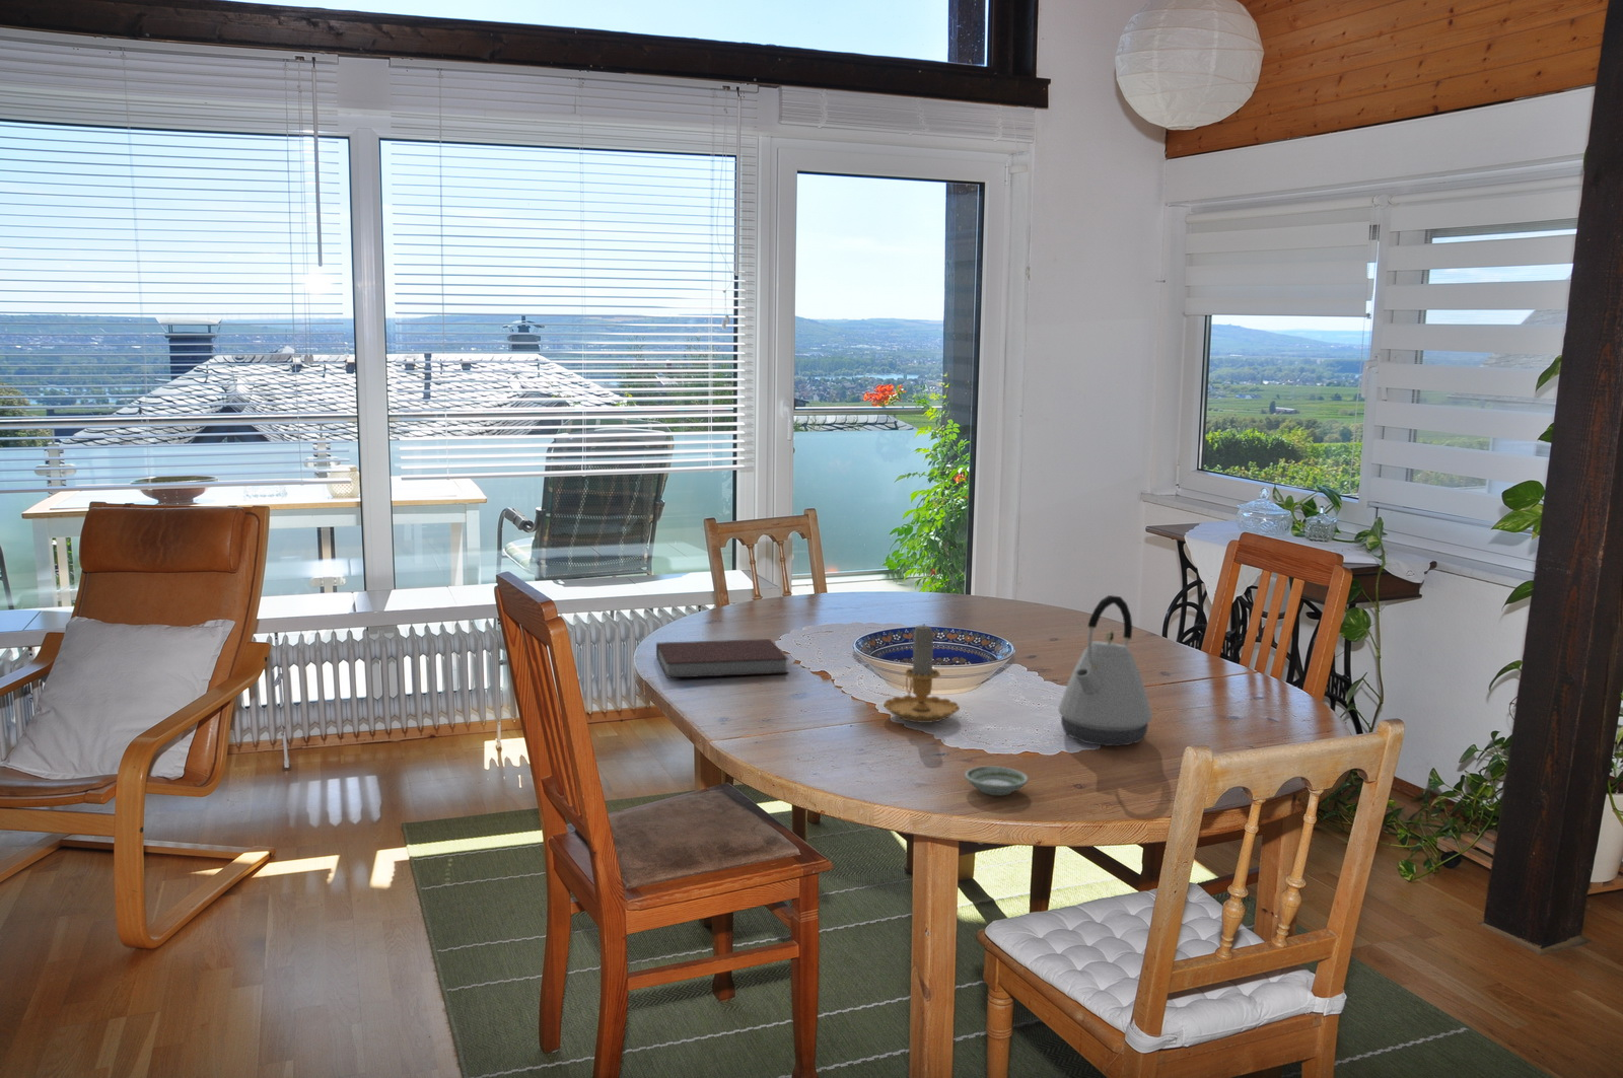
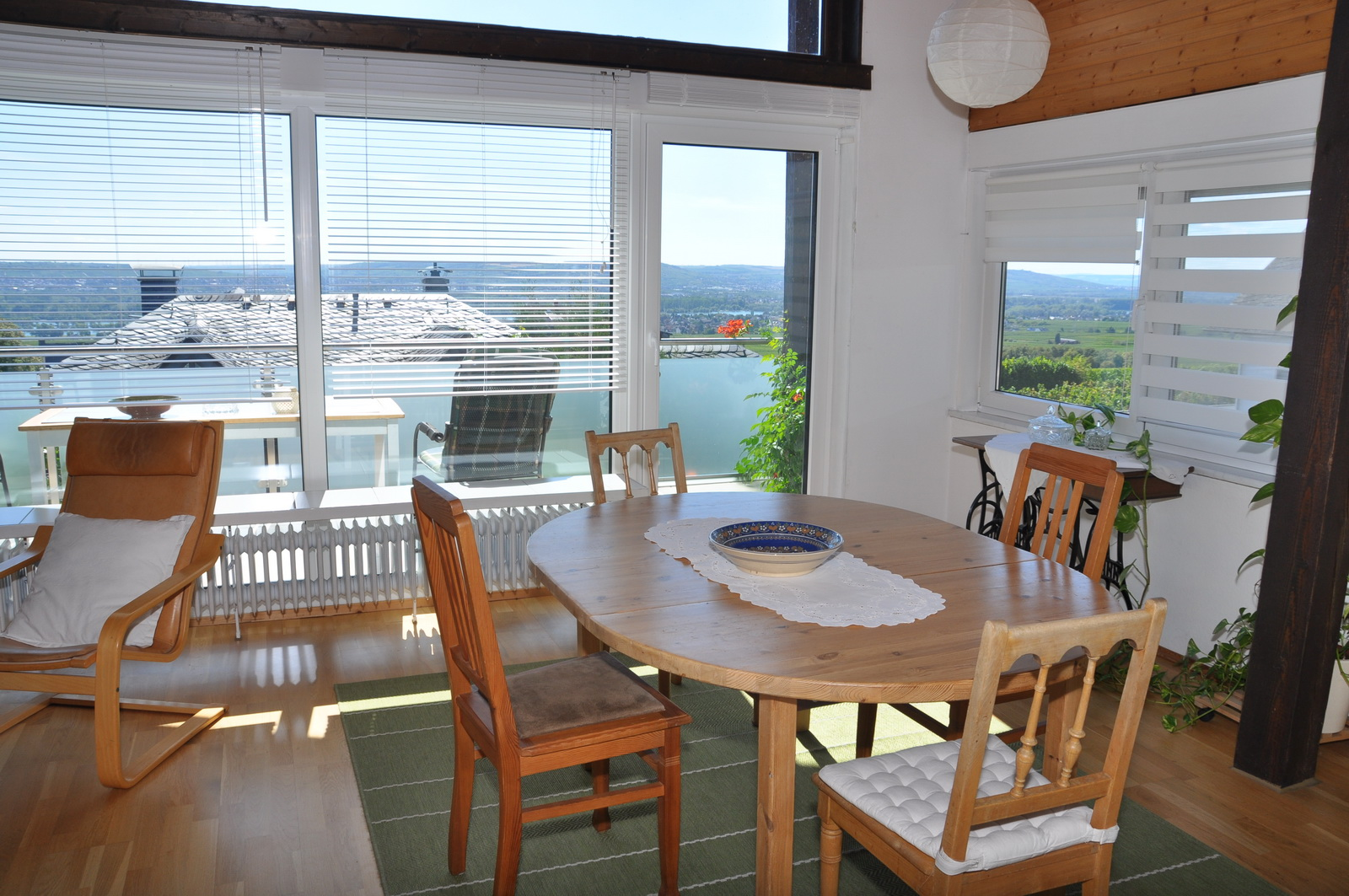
- kettle [1058,594,1154,747]
- notebook [656,638,789,680]
- candle [883,624,960,724]
- saucer [964,765,1030,796]
